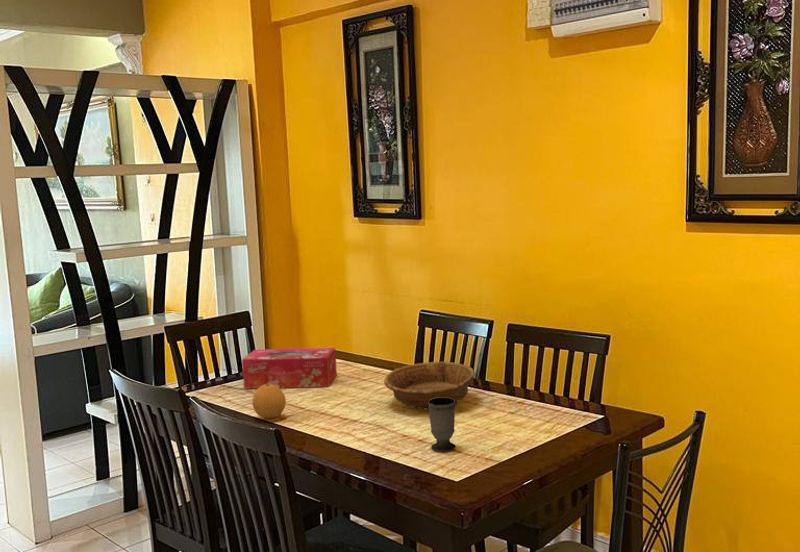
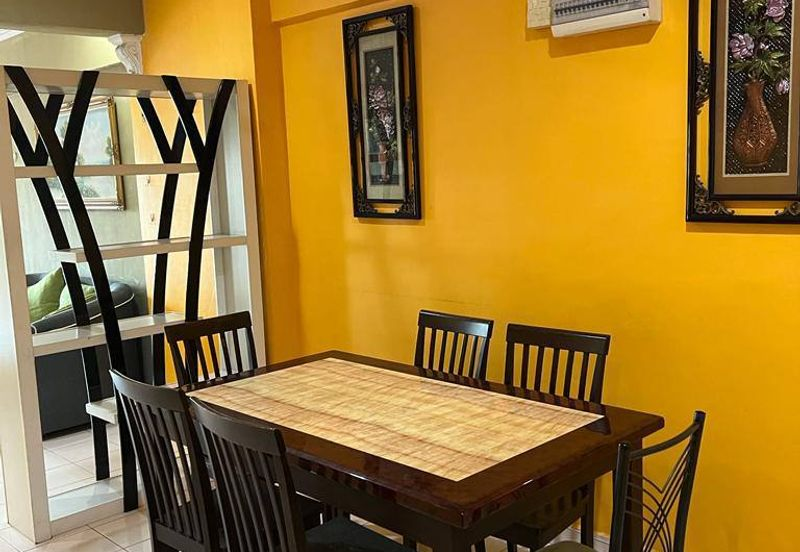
- cup [428,398,457,453]
- decorative bowl [383,361,476,410]
- fruit [252,384,287,419]
- tissue box [241,347,338,390]
